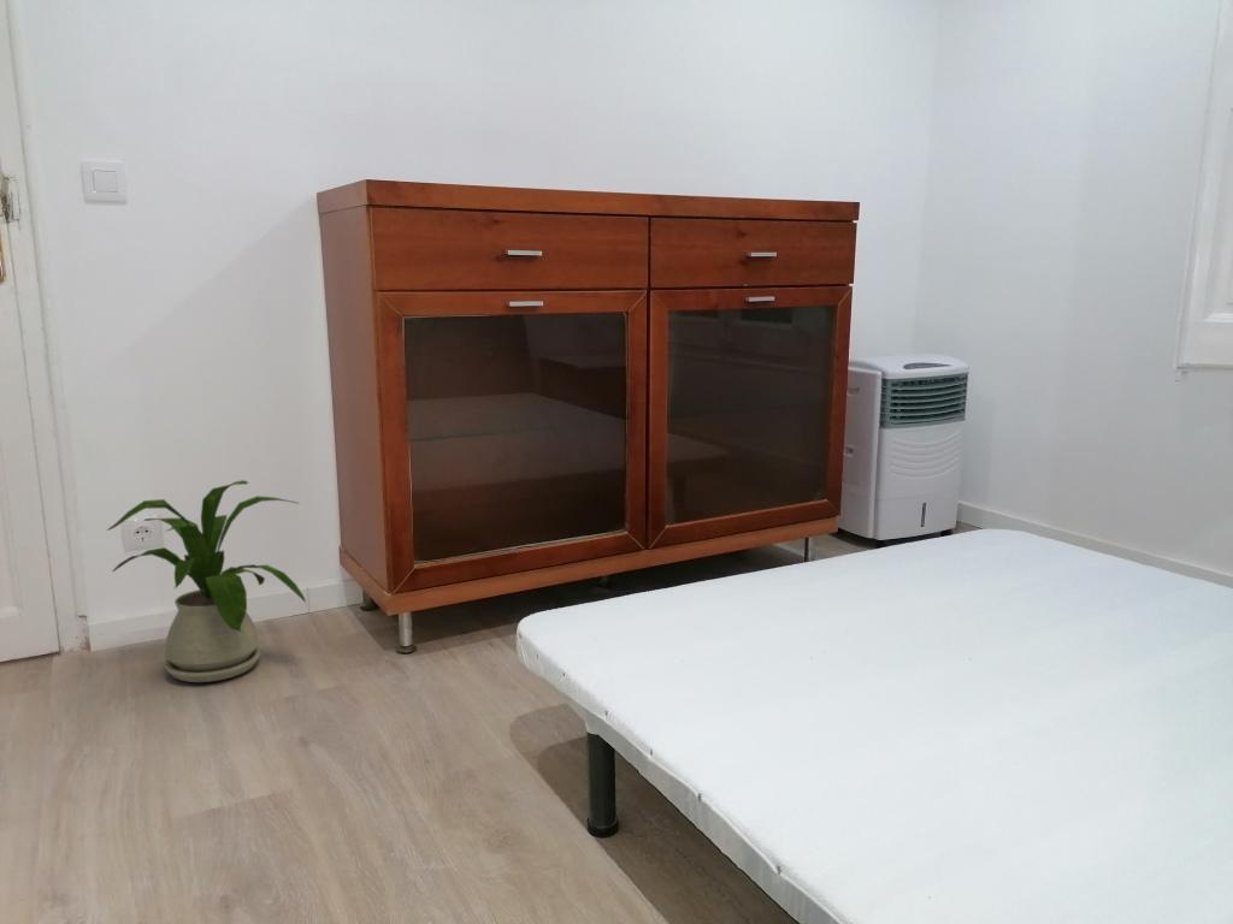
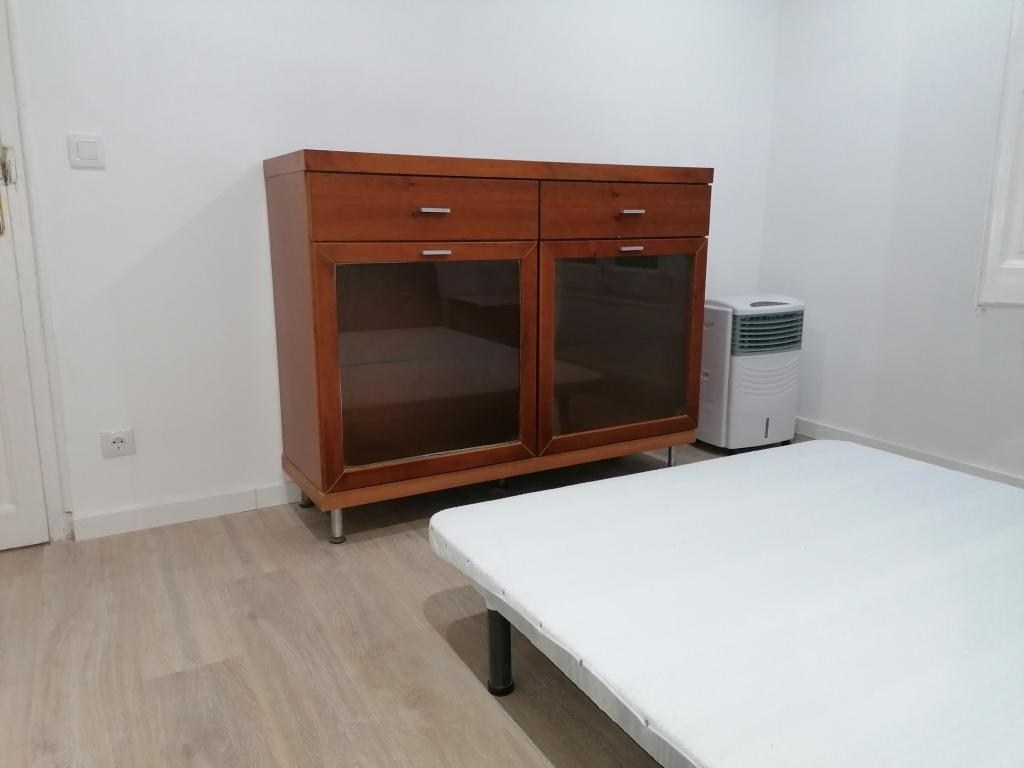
- house plant [106,479,307,683]
